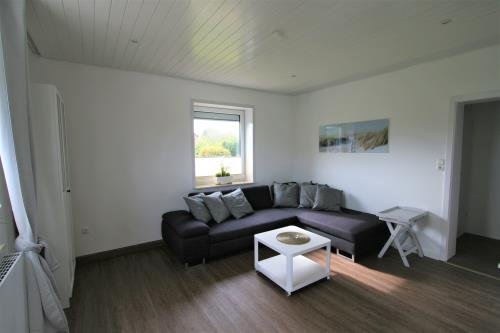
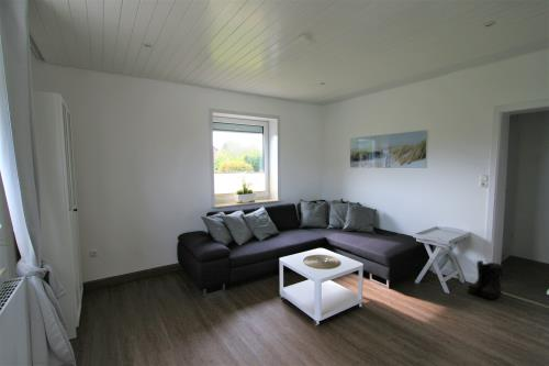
+ boots [467,259,504,300]
